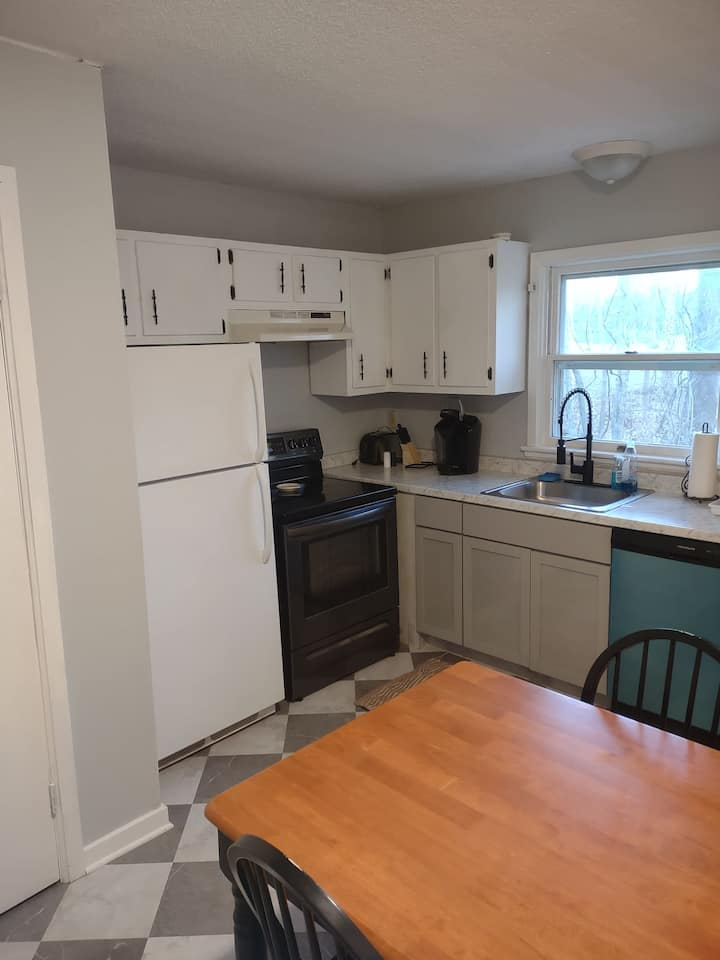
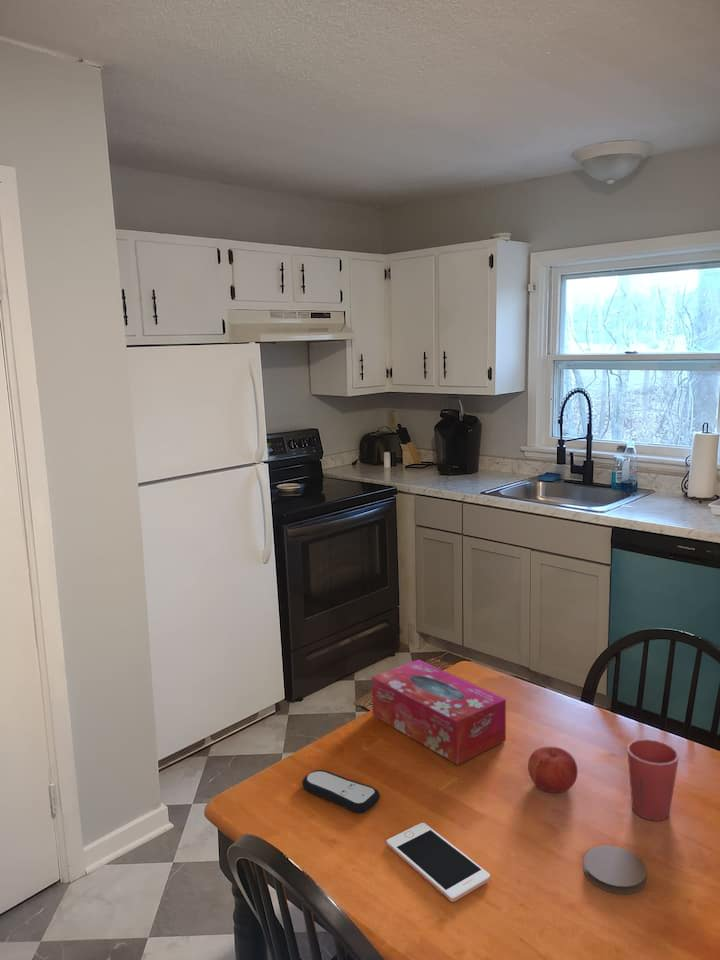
+ cup [626,738,680,822]
+ fruit [527,746,579,794]
+ remote control [301,769,381,814]
+ cell phone [385,822,491,903]
+ tissue box [371,659,507,766]
+ coaster [583,845,648,895]
